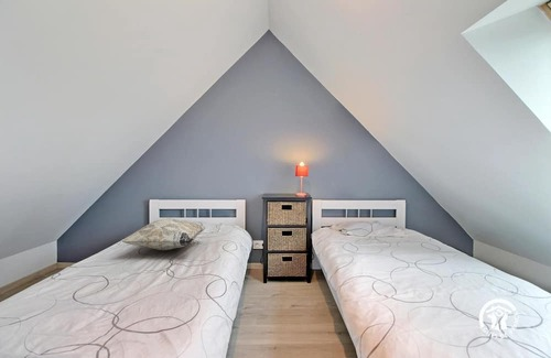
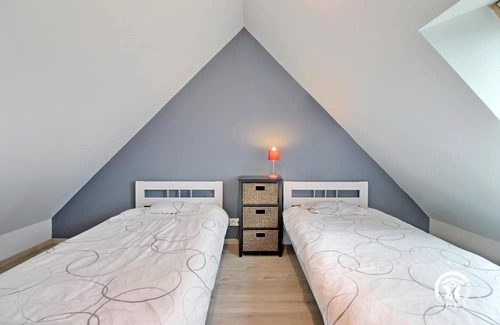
- decorative pillow [121,217,206,251]
